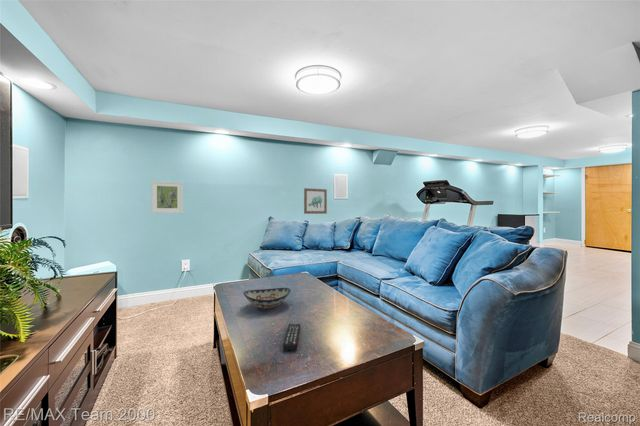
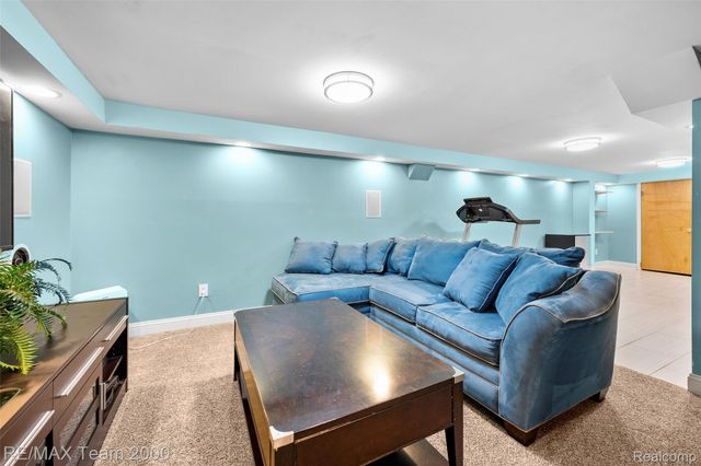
- decorative bowl [242,287,292,310]
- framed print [150,180,184,214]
- remote control [282,323,301,351]
- wall art [303,187,328,215]
